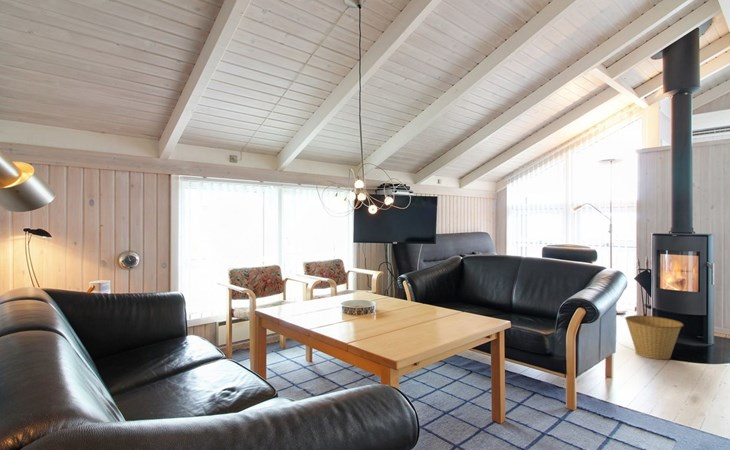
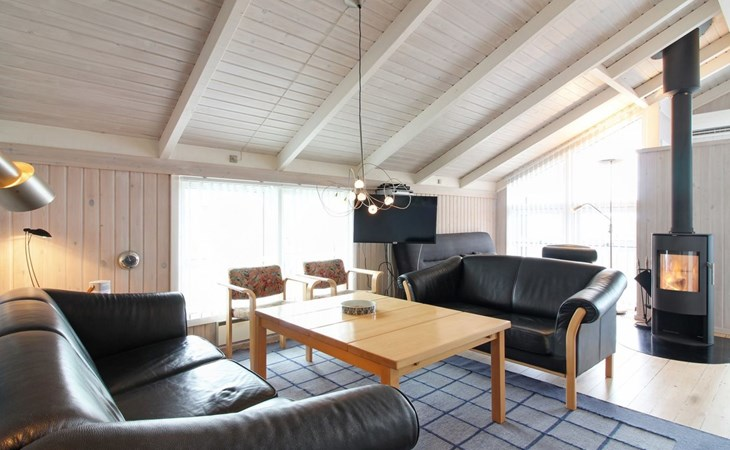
- basket [624,315,685,360]
